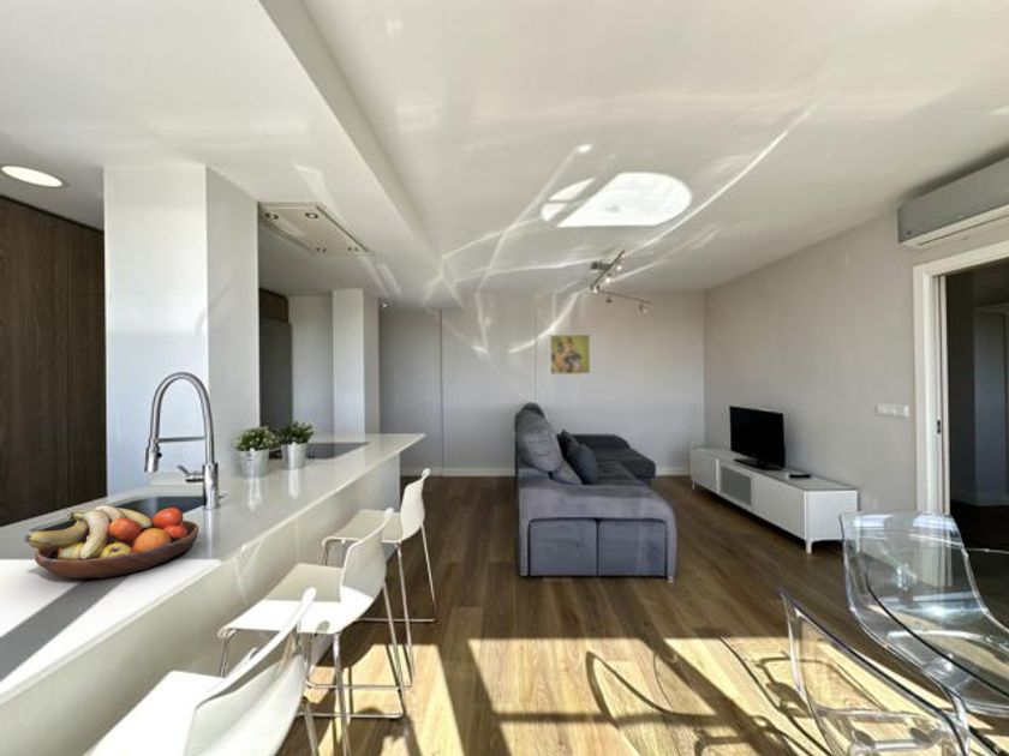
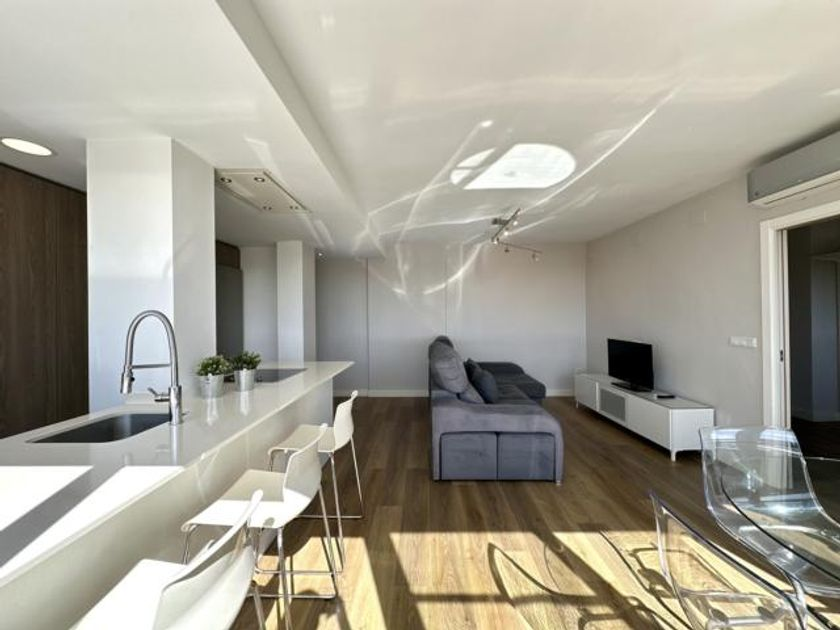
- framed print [549,334,591,376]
- fruit bowl [23,504,199,580]
